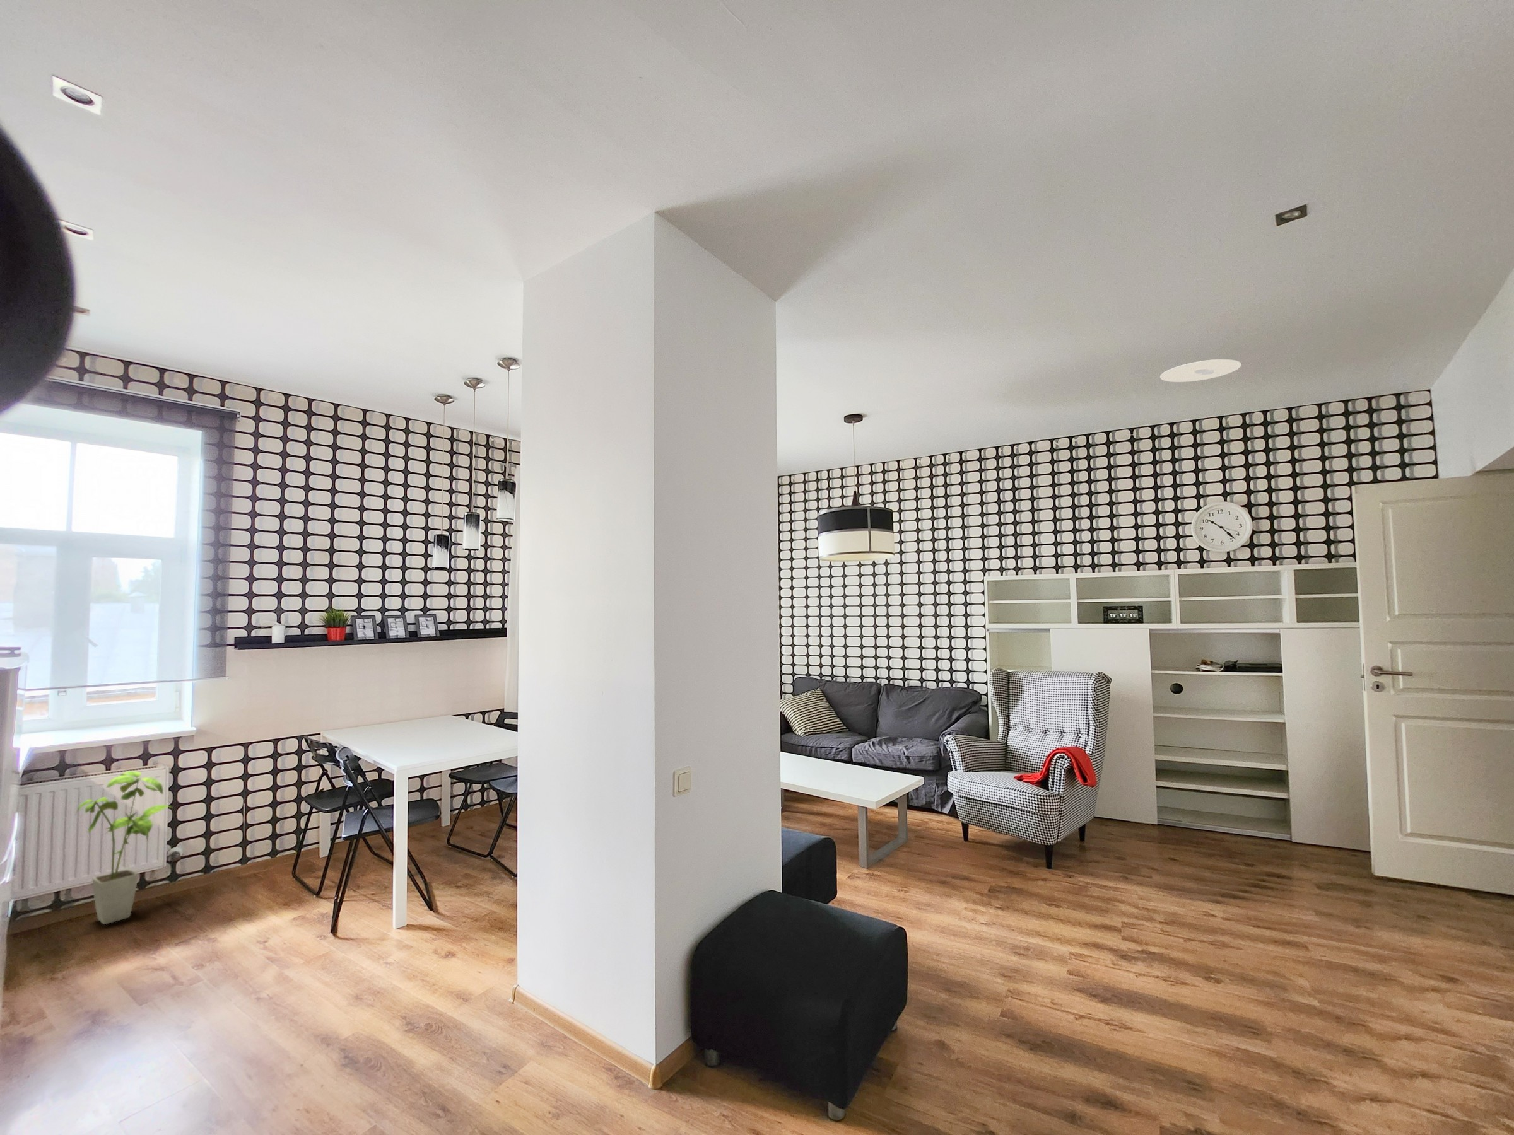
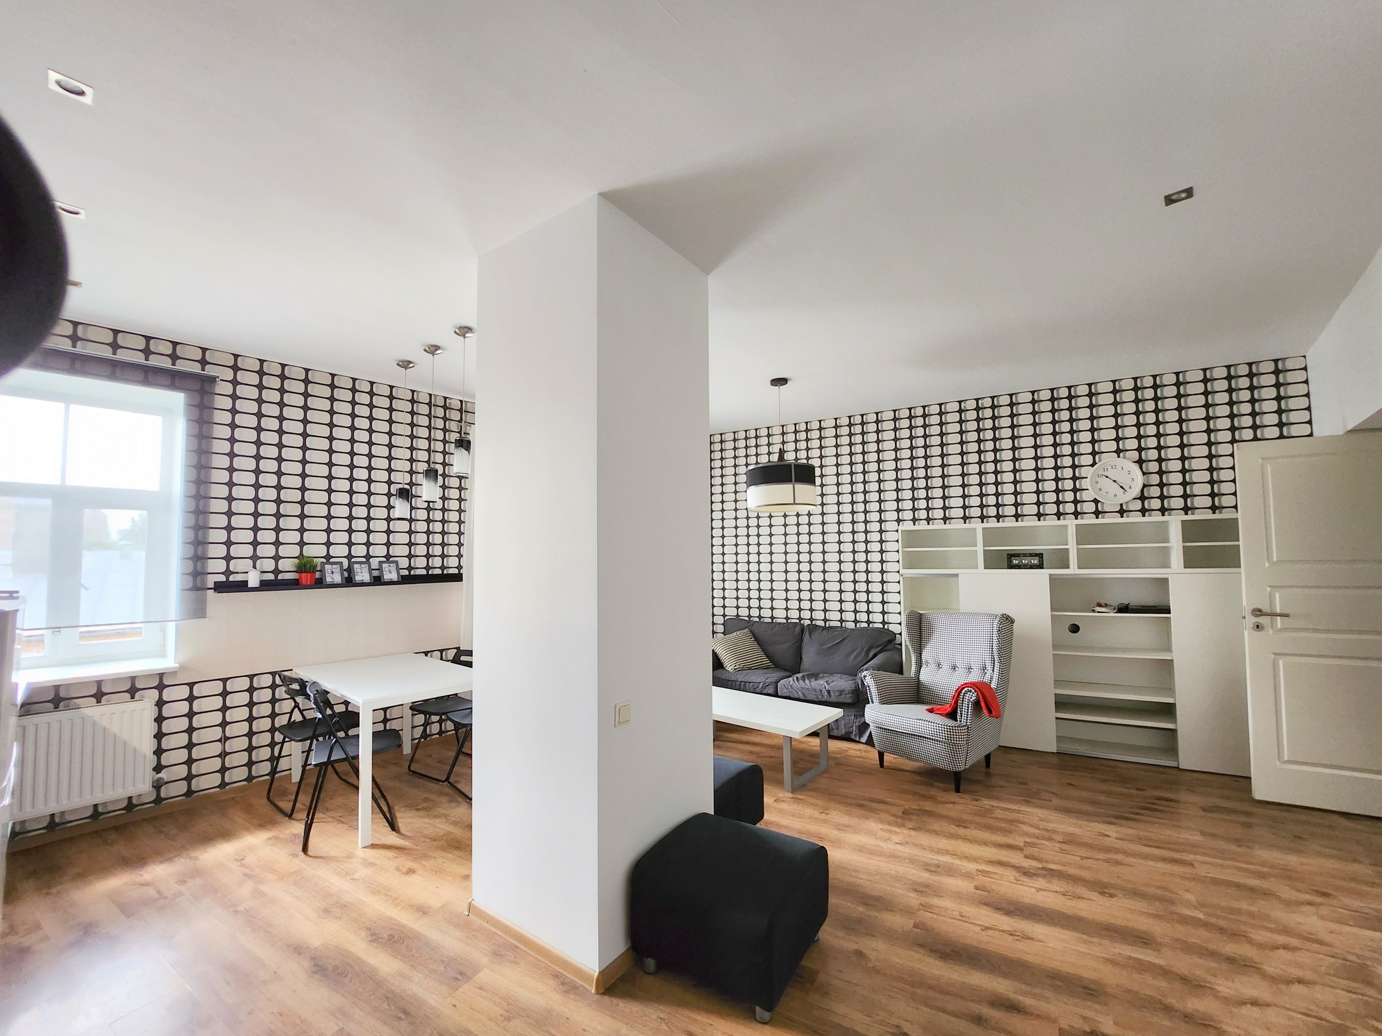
- house plant [75,770,174,925]
- recessed light [1160,359,1242,383]
